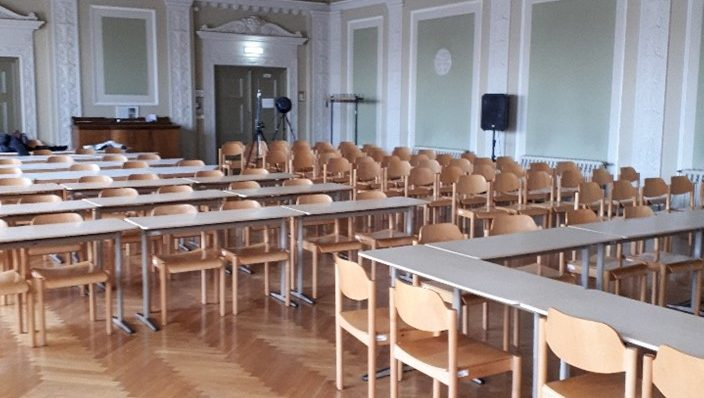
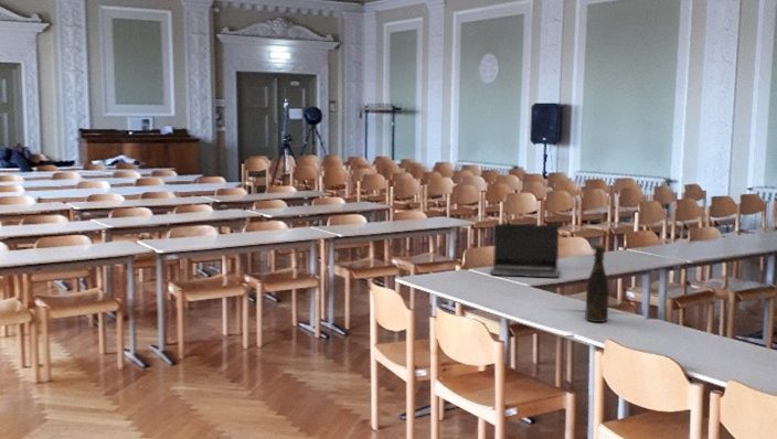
+ bottle [584,243,610,323]
+ laptop [490,223,560,279]
